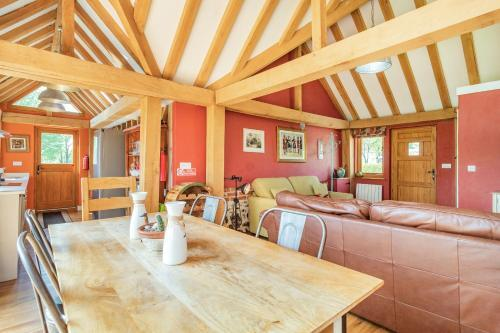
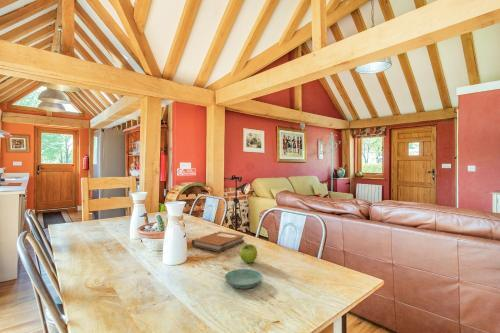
+ notebook [191,230,246,253]
+ saucer [224,268,263,290]
+ fruit [239,243,258,264]
